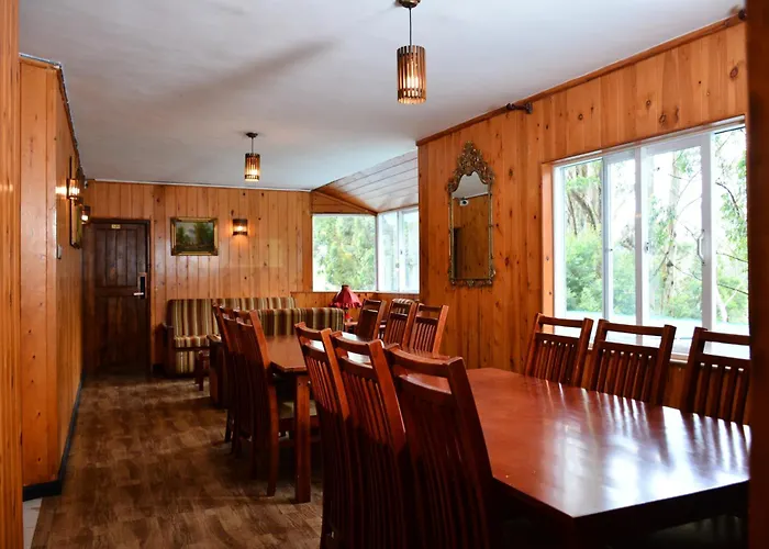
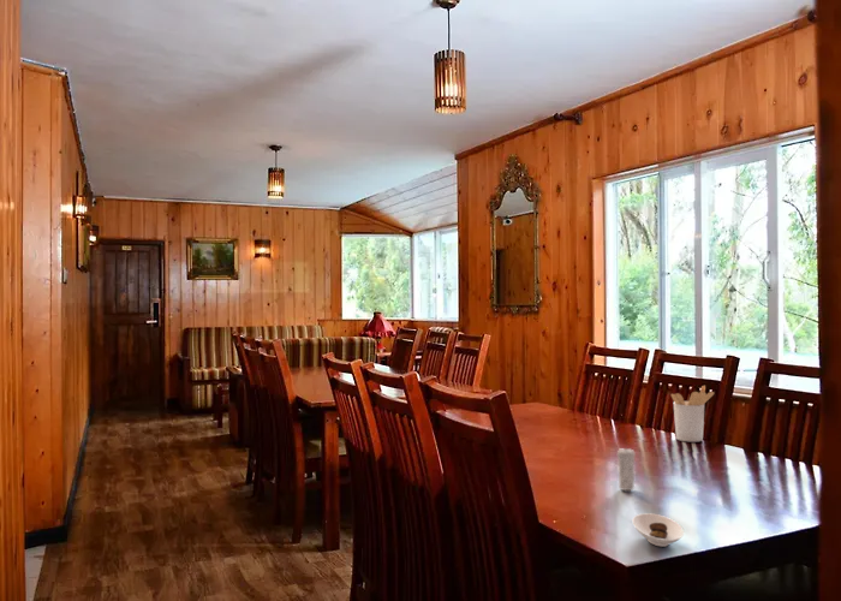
+ candle [615,442,637,492]
+ saucer [632,512,685,548]
+ utensil holder [669,385,716,444]
